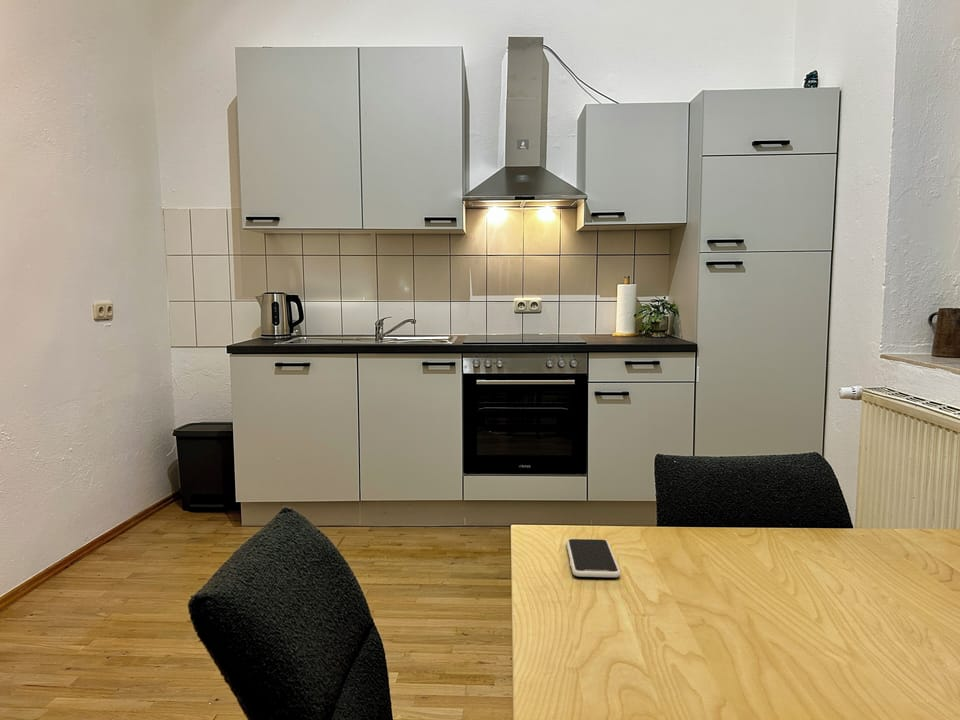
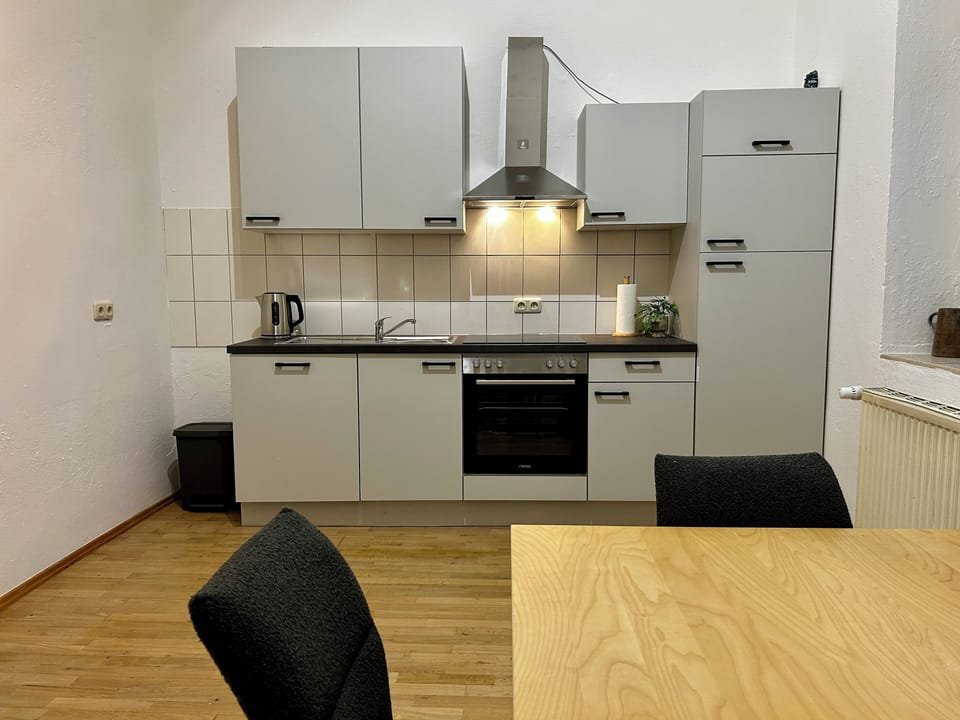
- smartphone [565,538,621,578]
